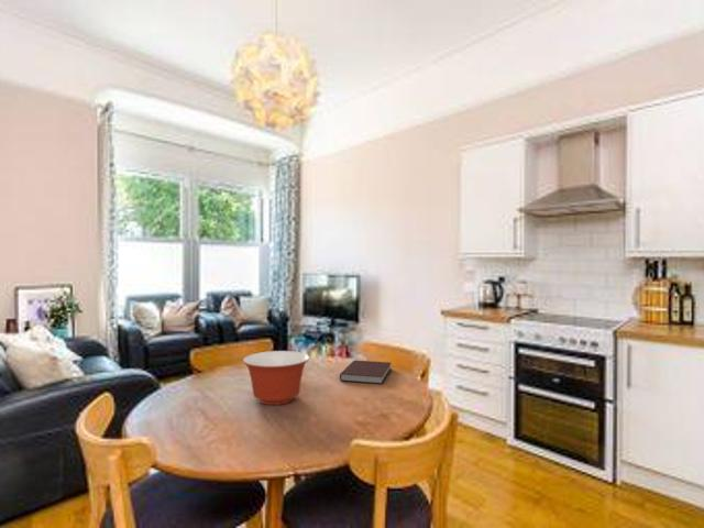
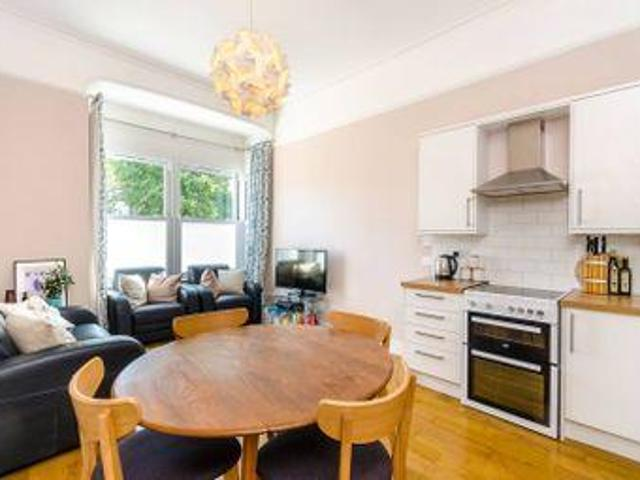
- notebook [339,360,392,385]
- mixing bowl [242,350,310,406]
